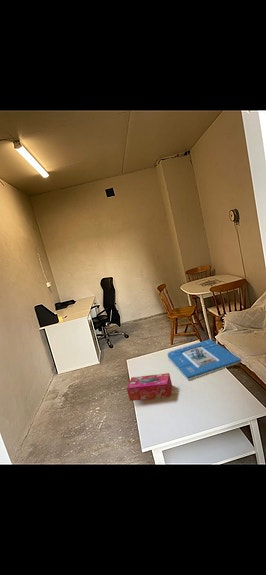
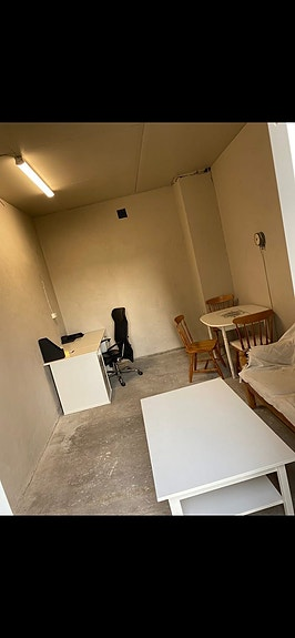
- tissue box [126,372,173,402]
- architectural model [167,338,243,381]
